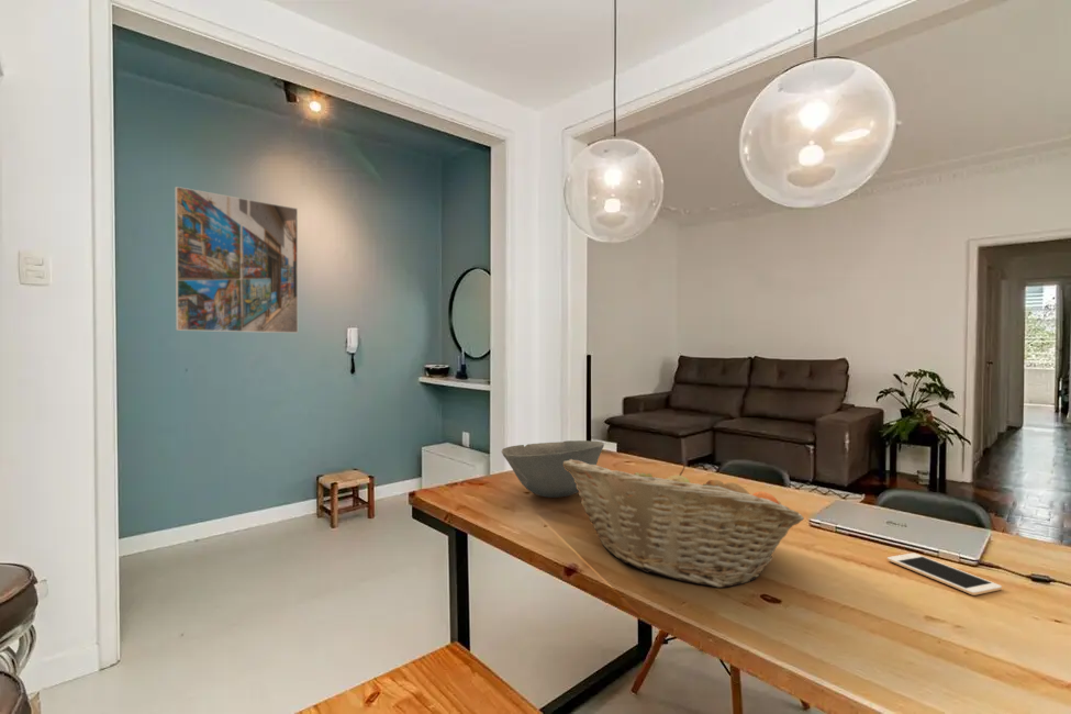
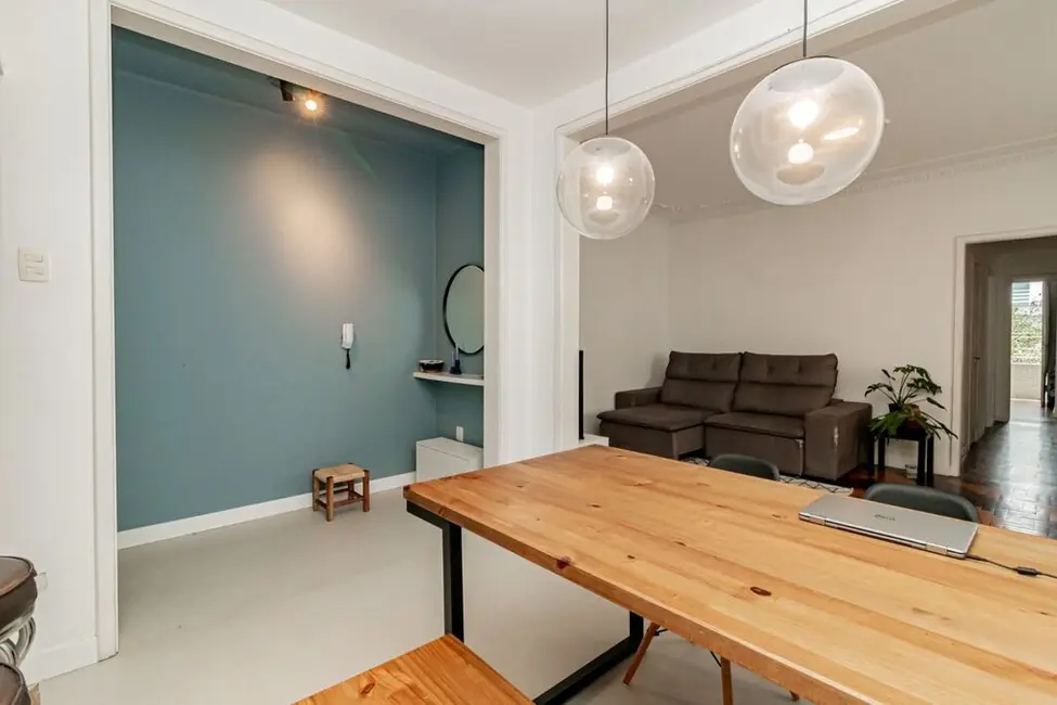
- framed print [174,186,299,334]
- cell phone [886,553,1003,596]
- fruit basket [564,459,805,589]
- bowl [501,439,605,499]
